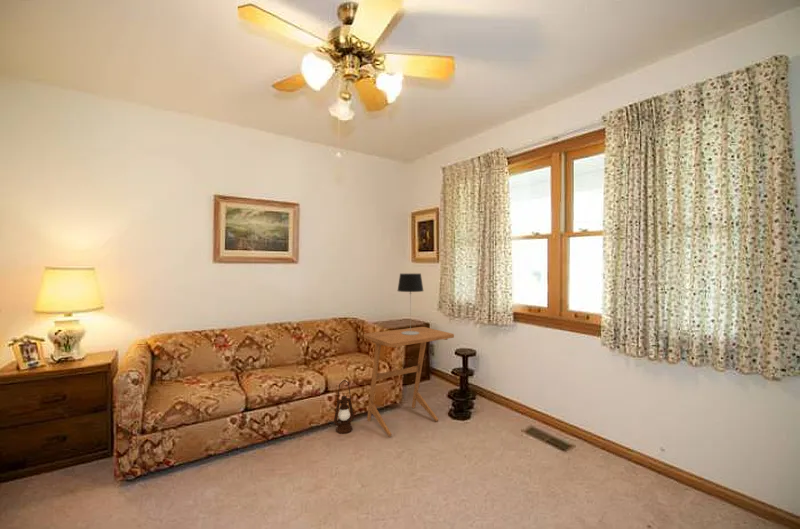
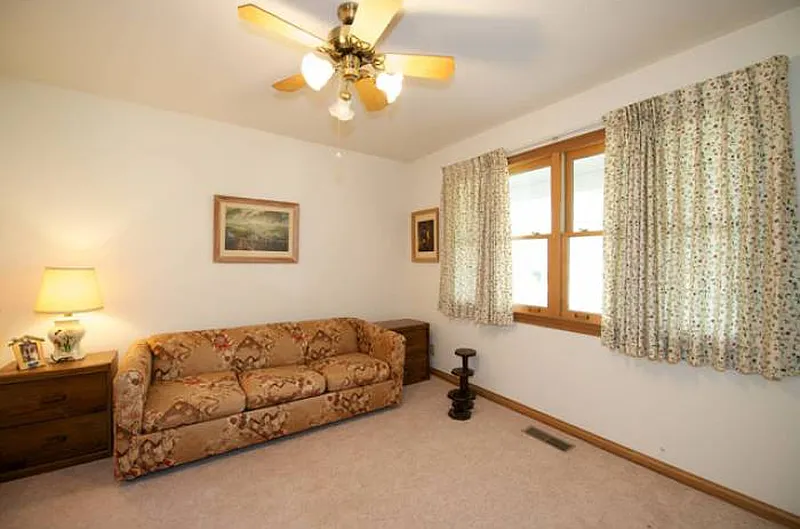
- lantern [333,379,355,435]
- side table [363,326,455,438]
- table lamp [397,272,424,335]
